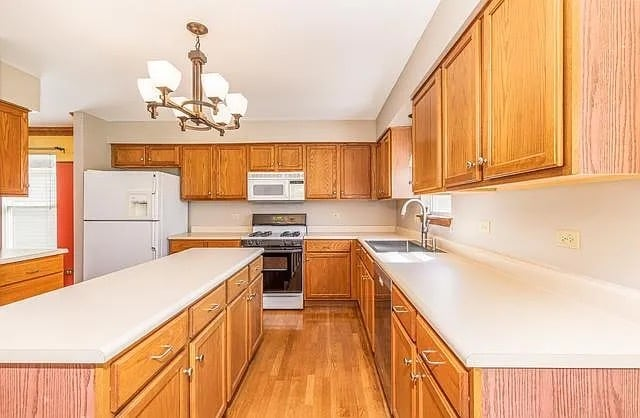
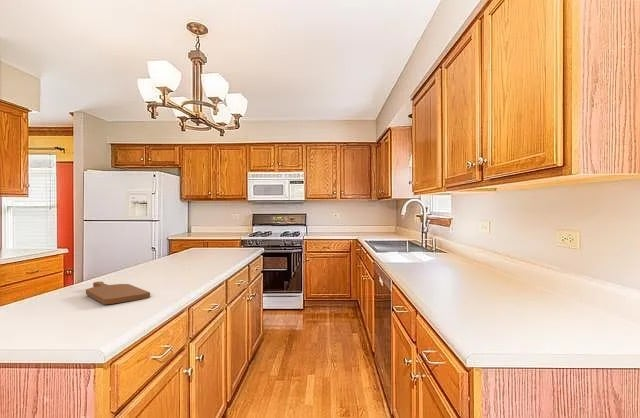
+ cutting board [85,281,151,306]
